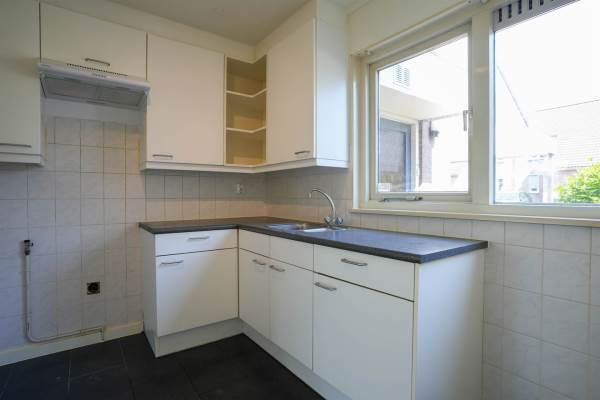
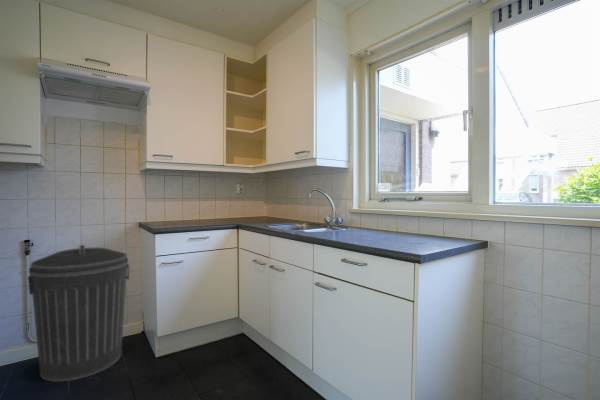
+ trash can [27,244,130,382]
